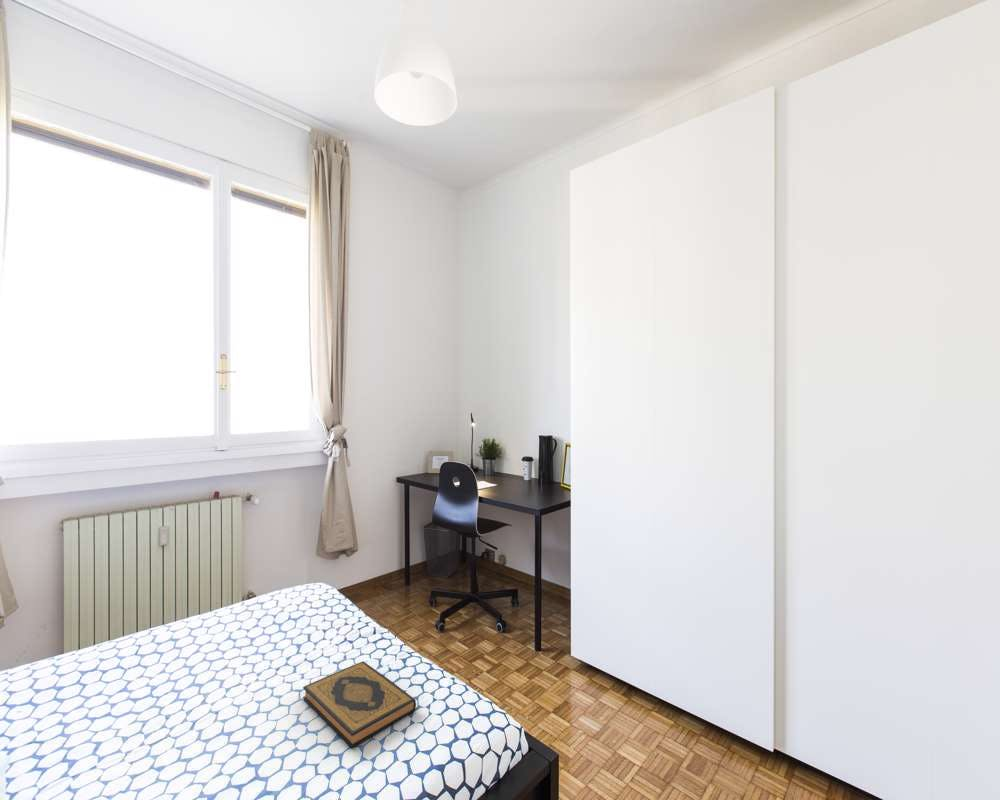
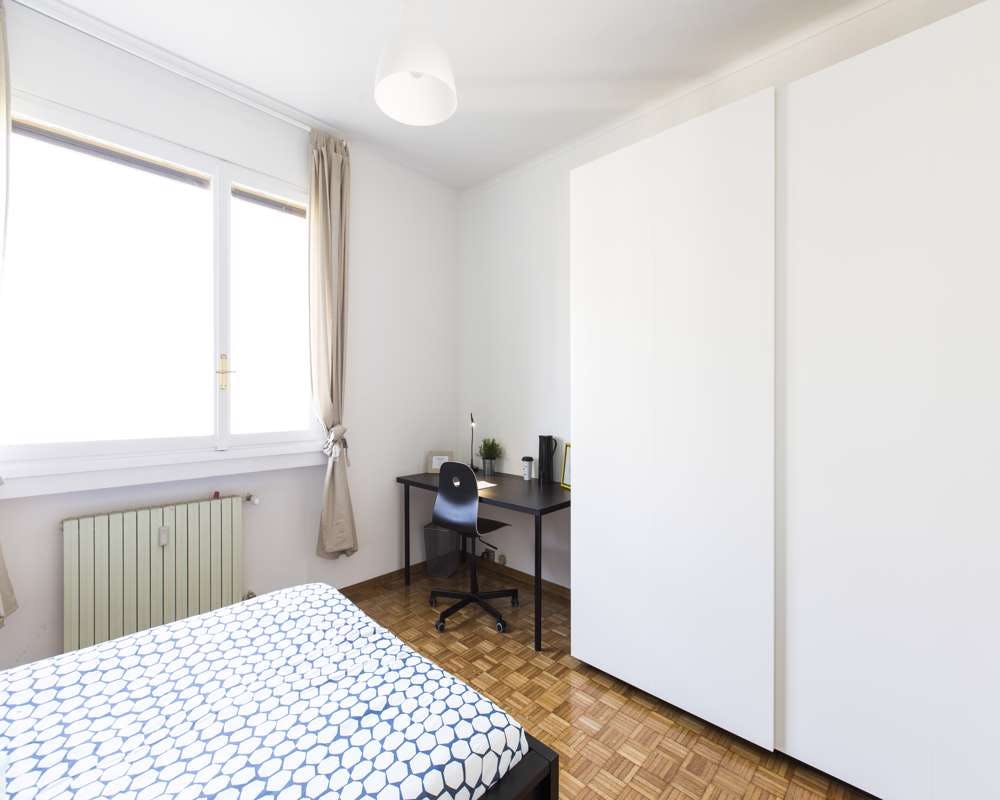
- hardback book [302,660,417,749]
